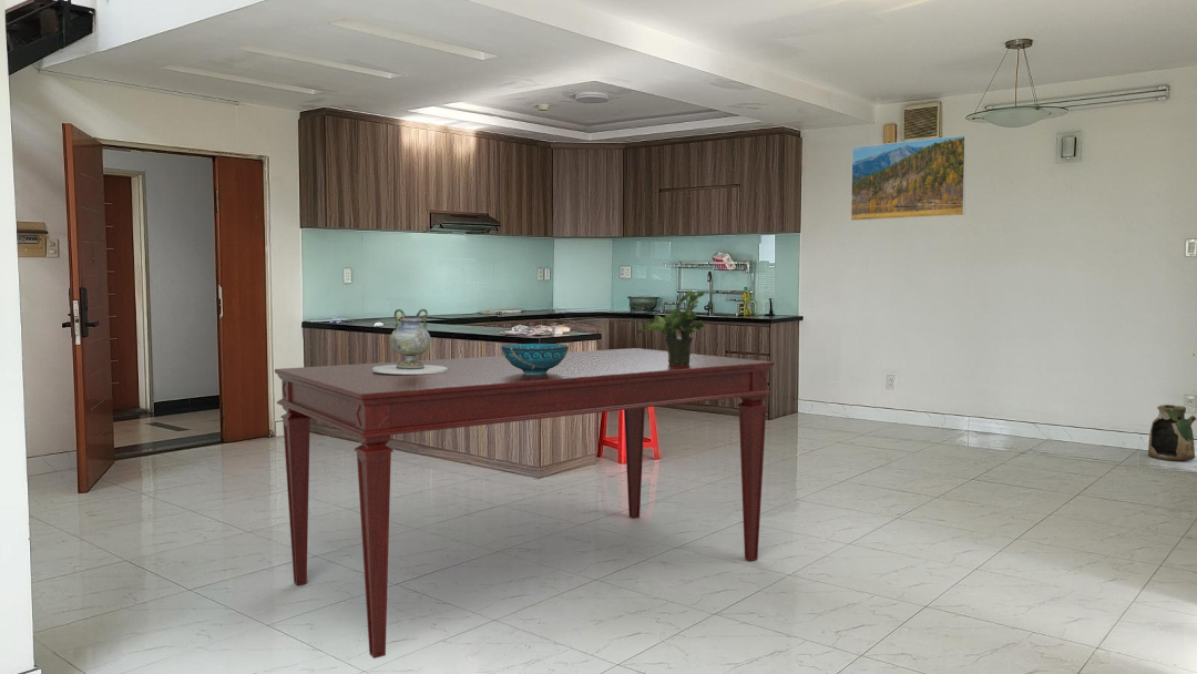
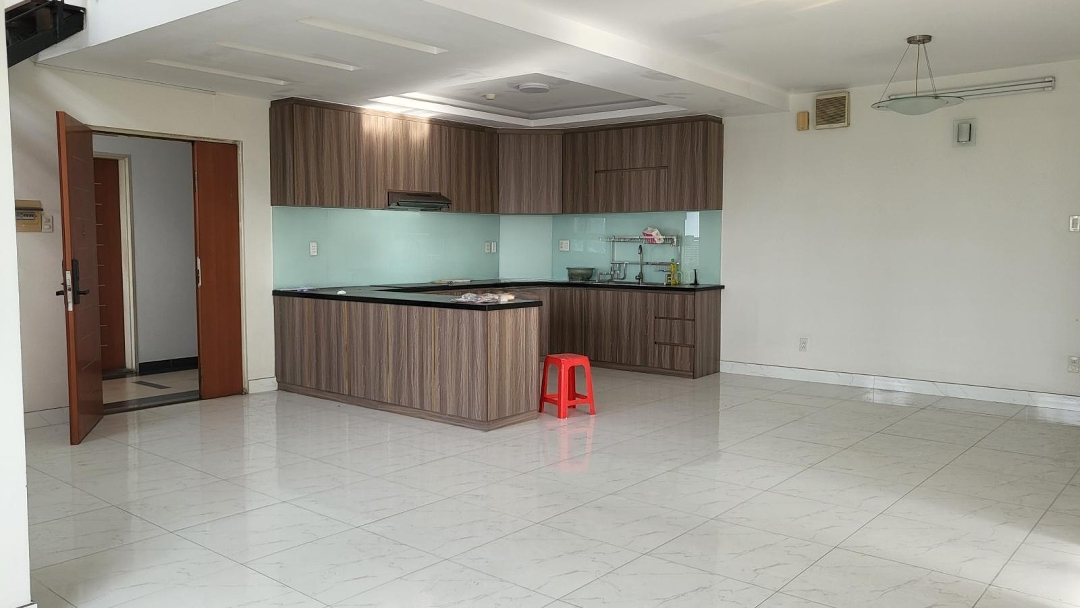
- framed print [850,134,968,222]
- planter [1147,404,1197,461]
- dining table [274,347,776,660]
- decorative bowl [501,343,570,375]
- potted plant [636,290,706,365]
- decorative vase [372,308,448,375]
